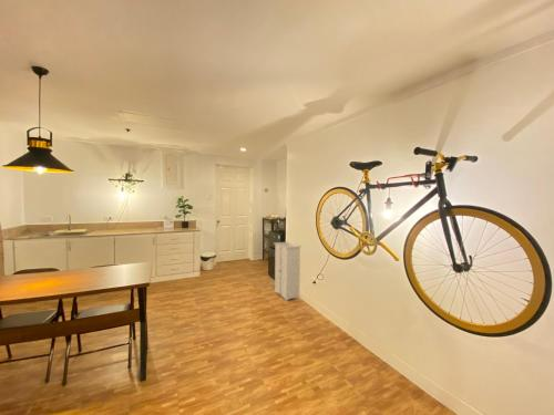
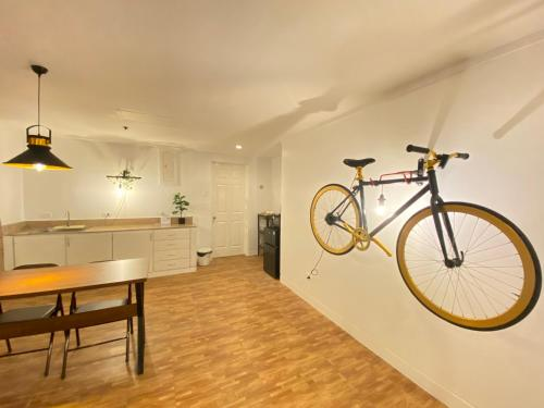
- storage cabinet [274,240,301,302]
